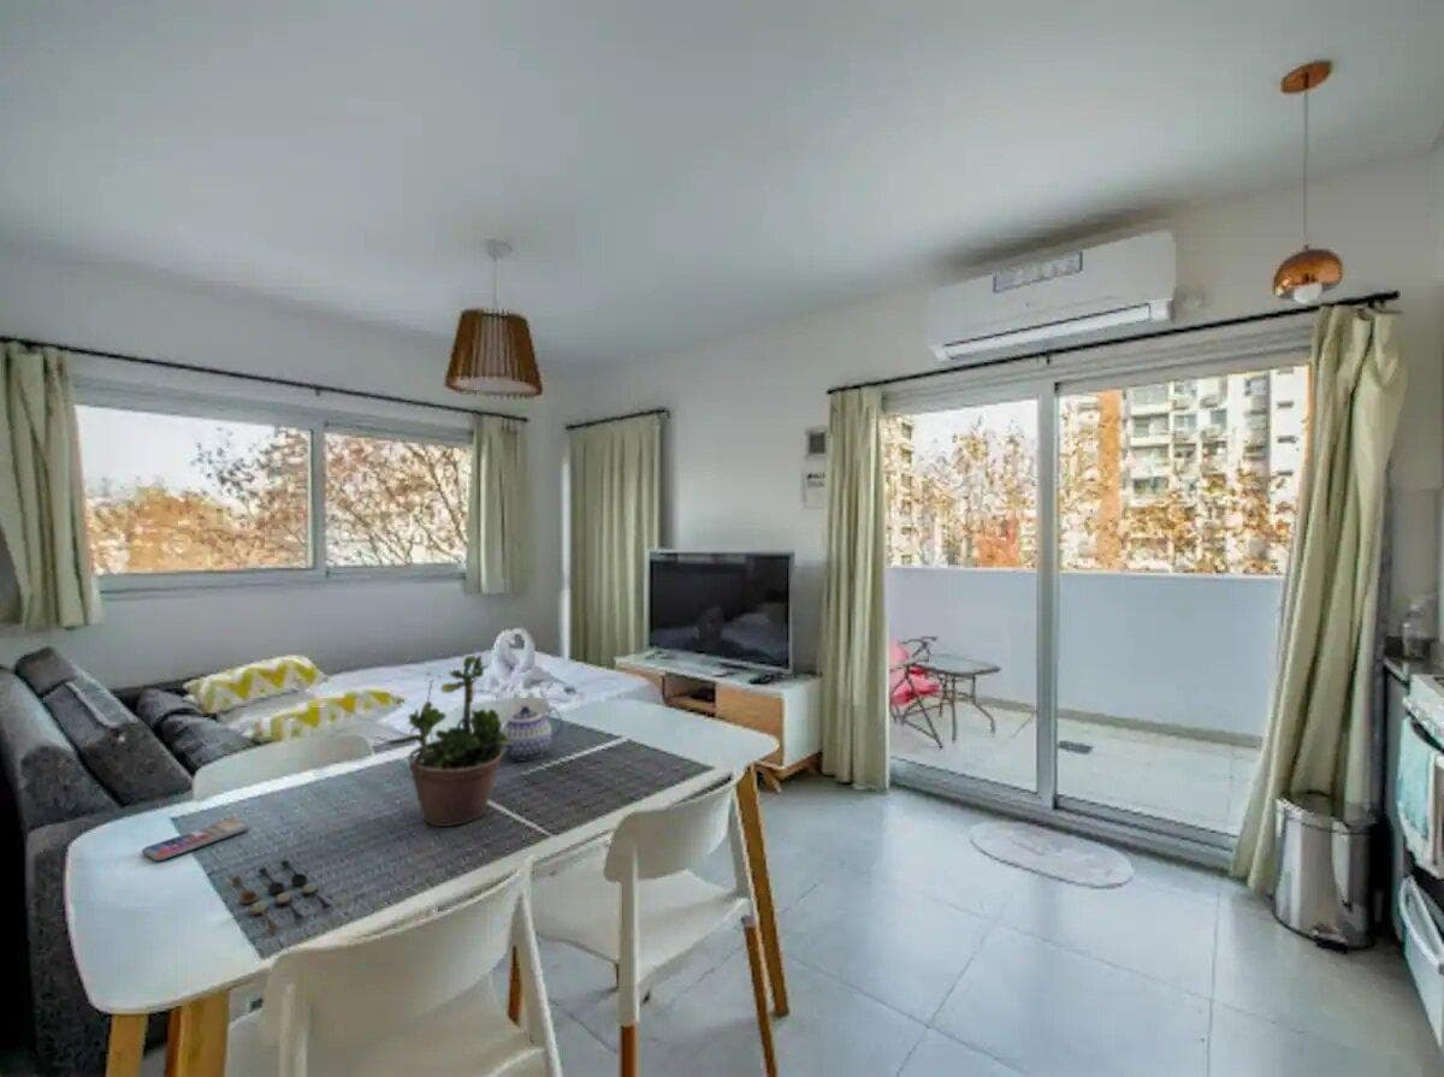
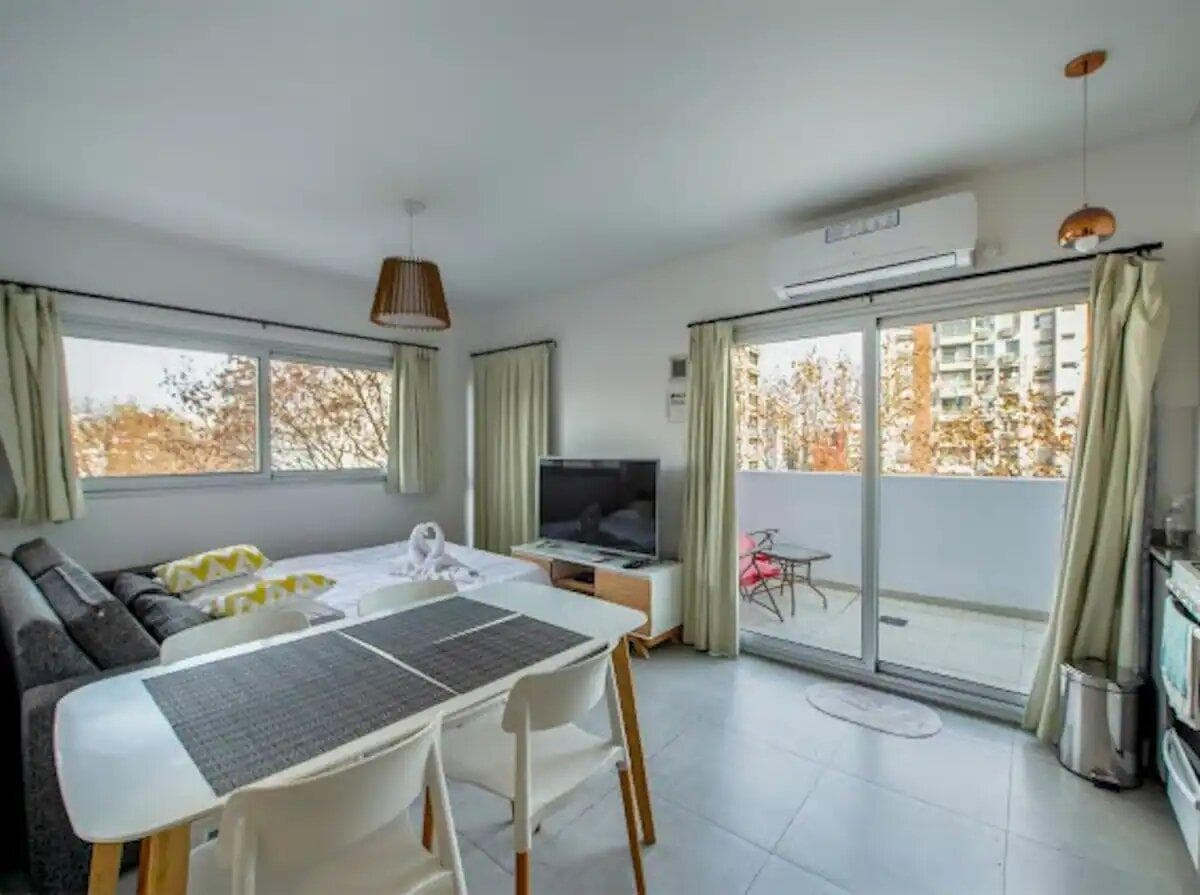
- spoon [231,859,332,931]
- potted plant [387,643,510,828]
- teapot [490,705,564,761]
- smartphone [141,817,250,862]
